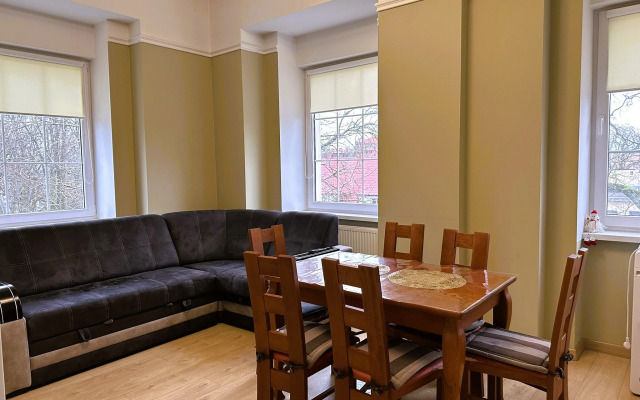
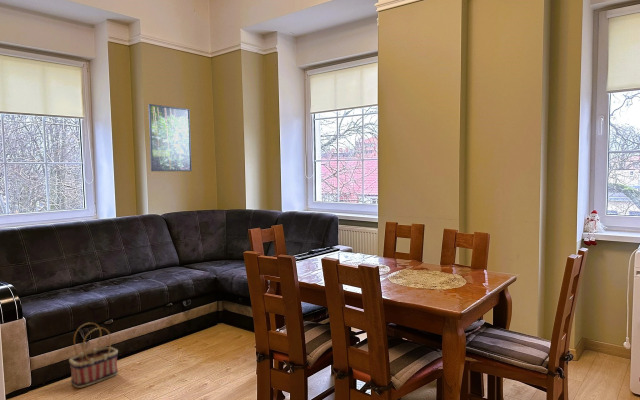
+ basket [68,322,119,389]
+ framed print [147,103,193,172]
